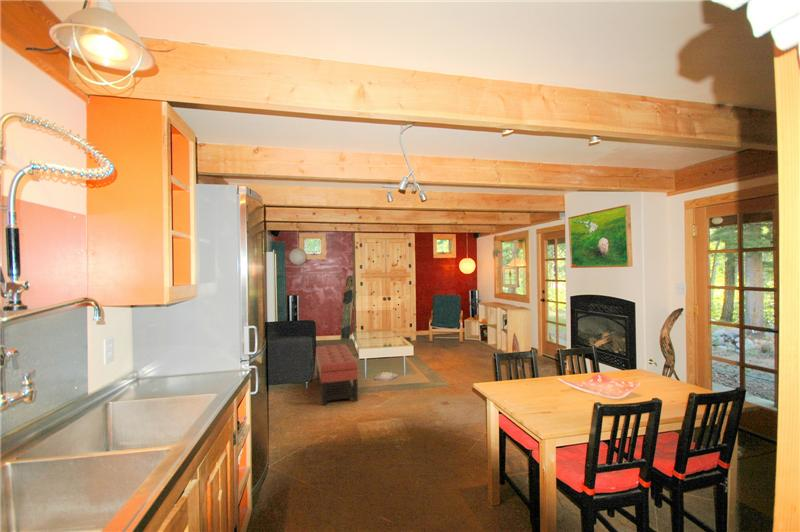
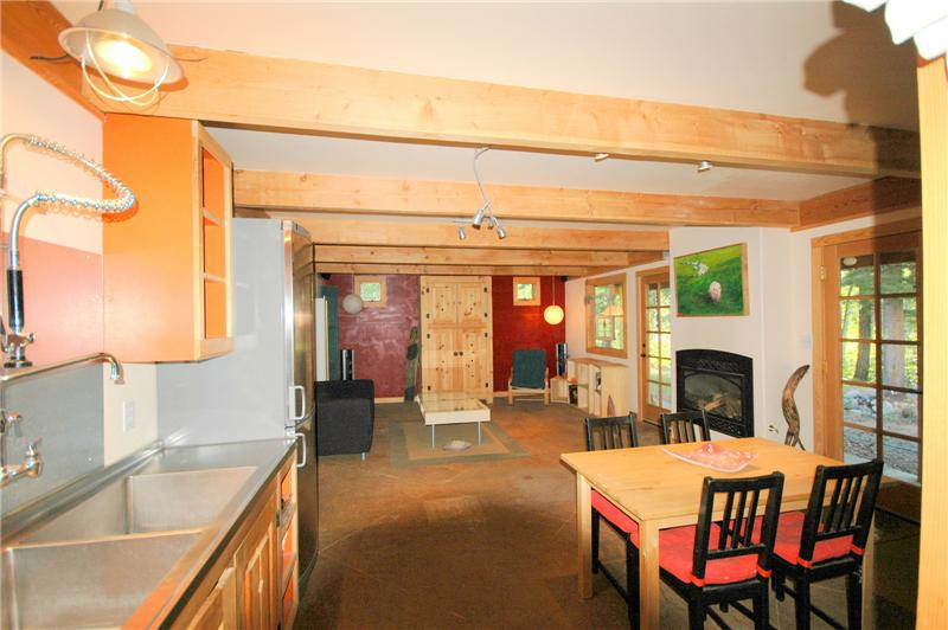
- ottoman [315,343,359,406]
